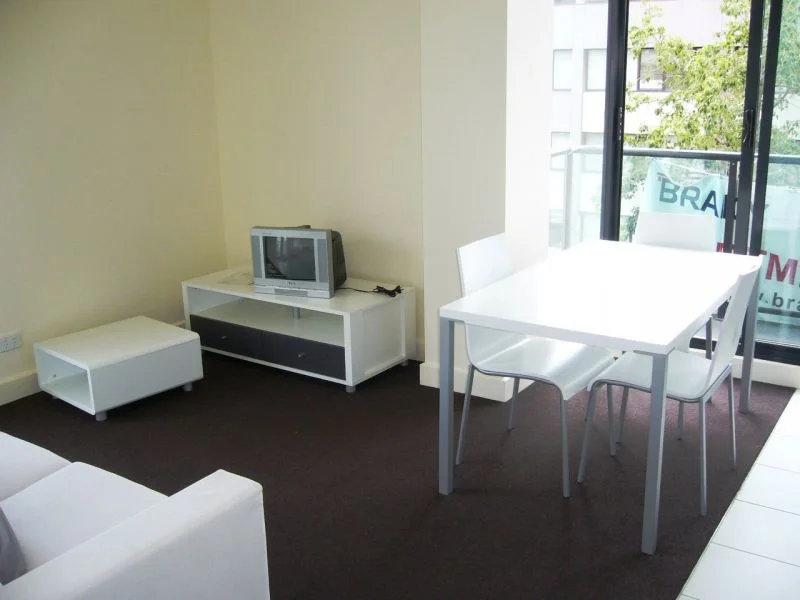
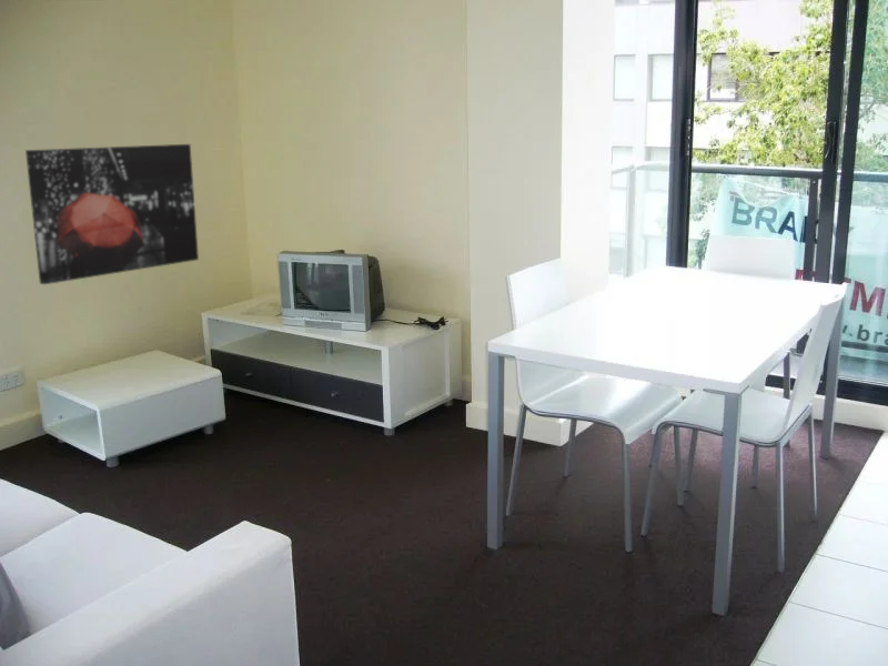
+ wall art [24,143,200,285]
